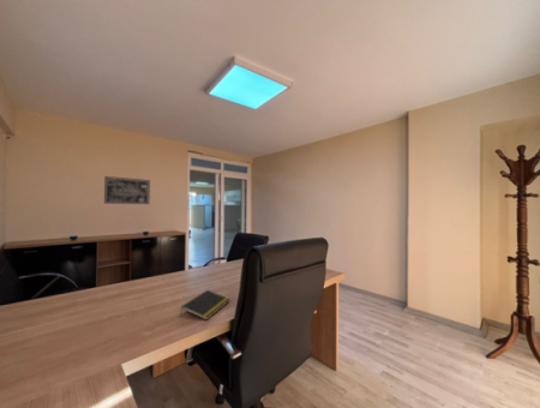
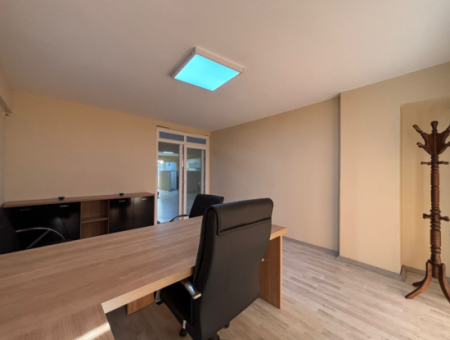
- wall art [103,175,151,205]
- notepad [179,289,230,320]
